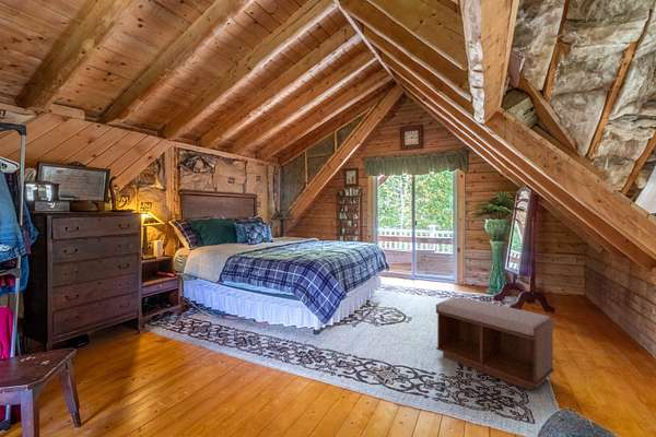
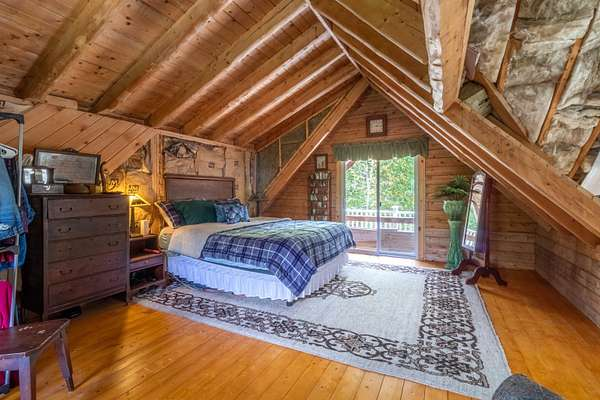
- bench [435,296,555,392]
